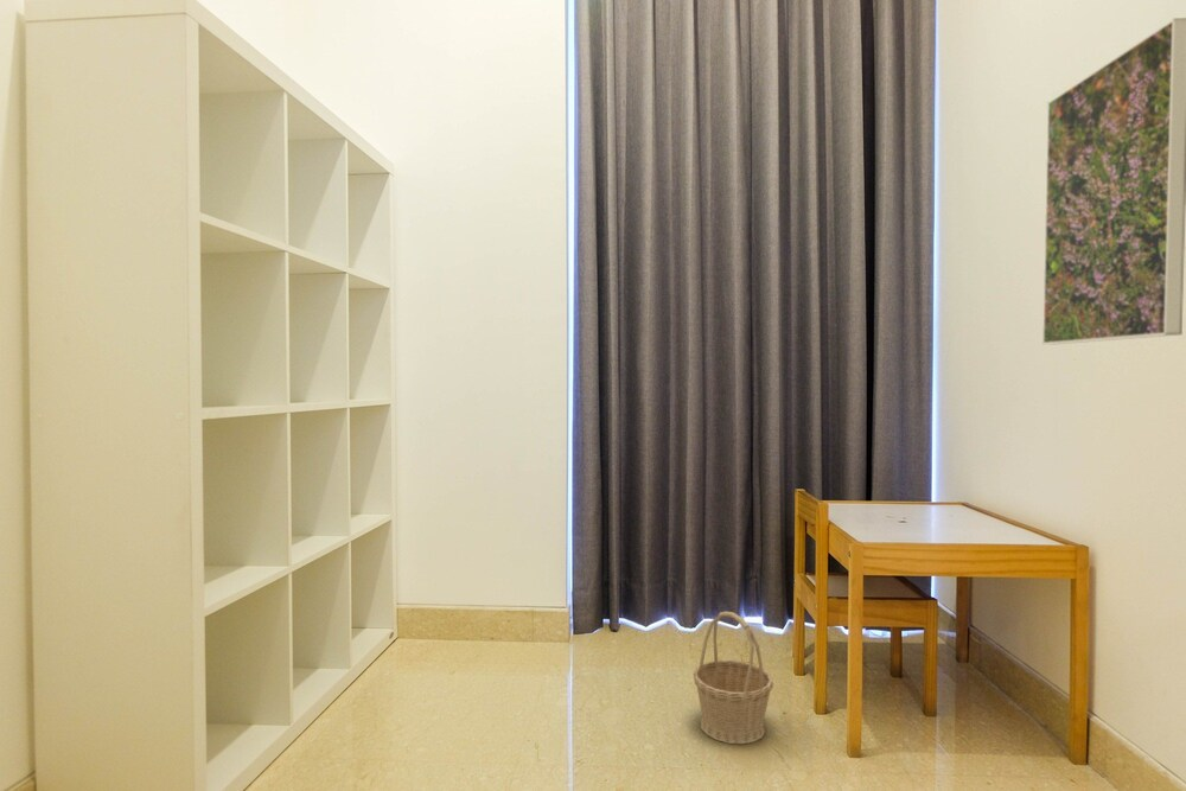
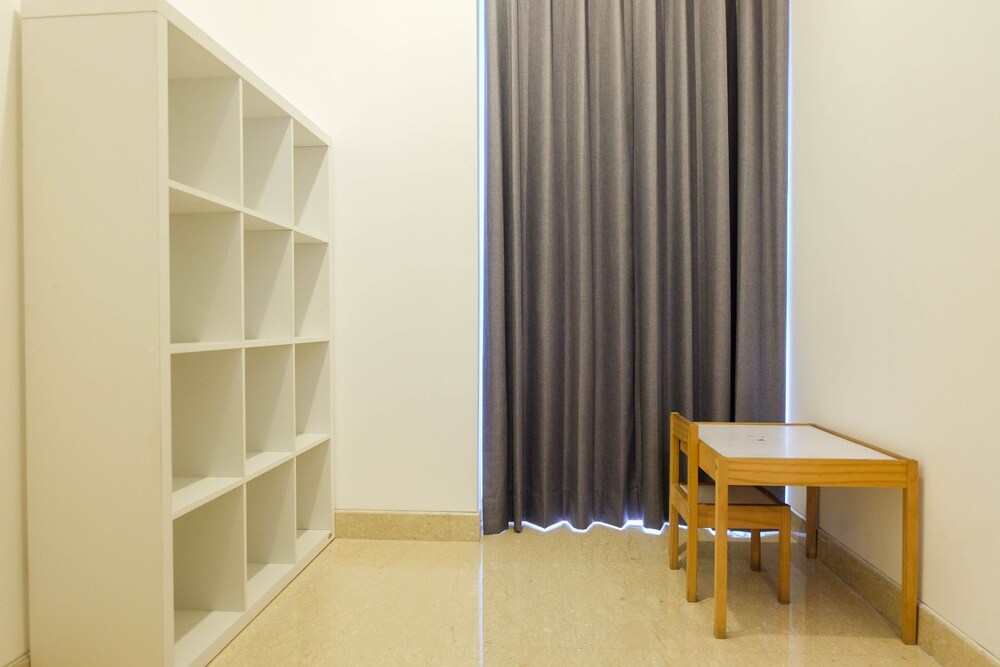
- basket [693,611,774,745]
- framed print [1041,17,1186,345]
